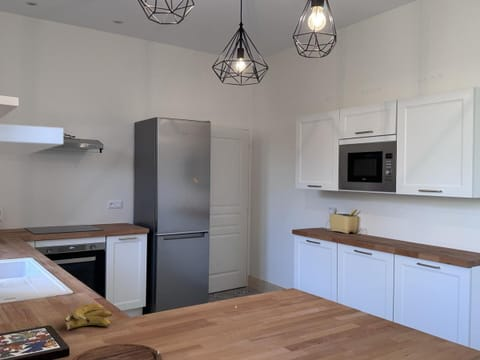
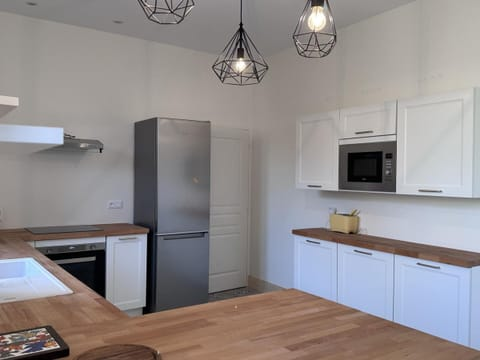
- banana [64,303,113,331]
